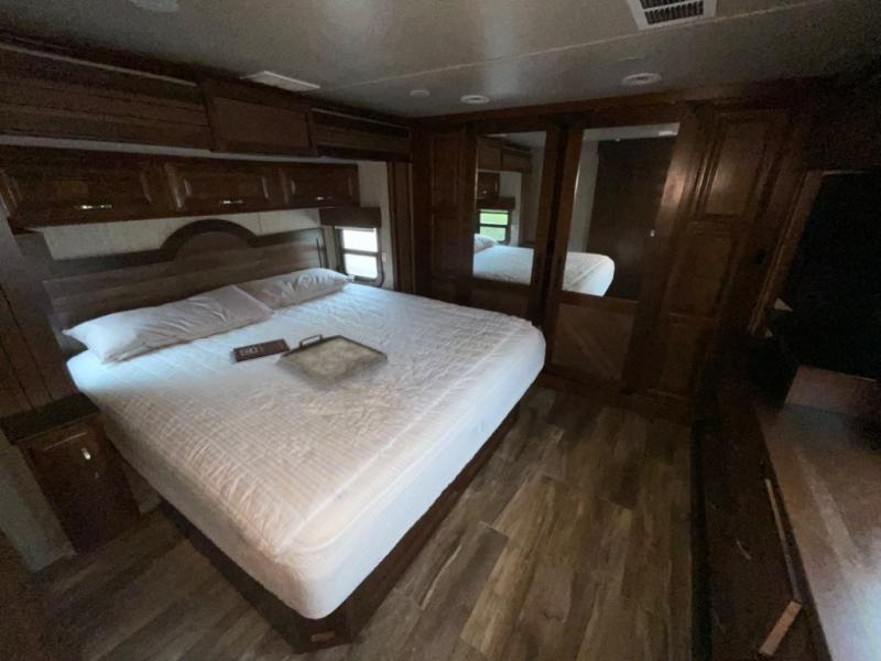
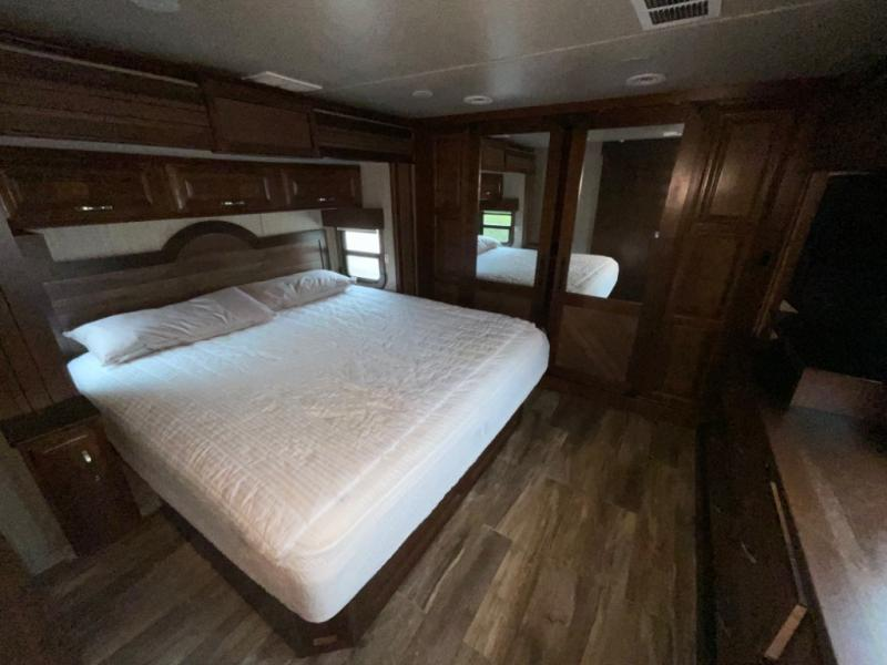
- serving tray [279,333,389,387]
- book [232,337,291,362]
